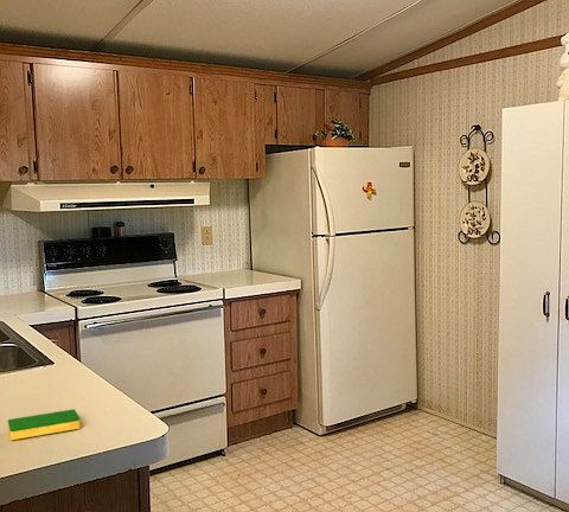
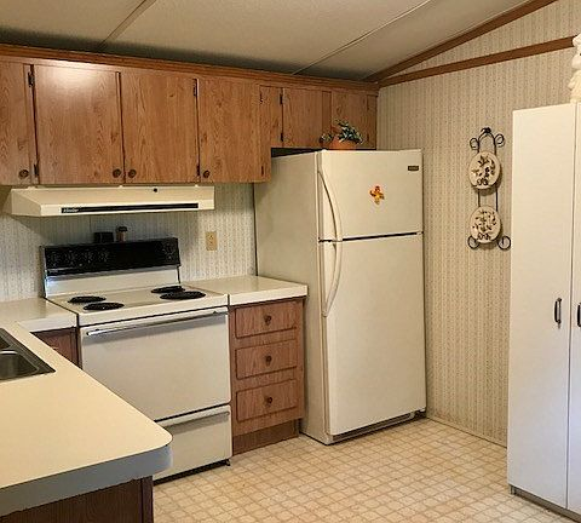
- dish sponge [7,409,82,441]
